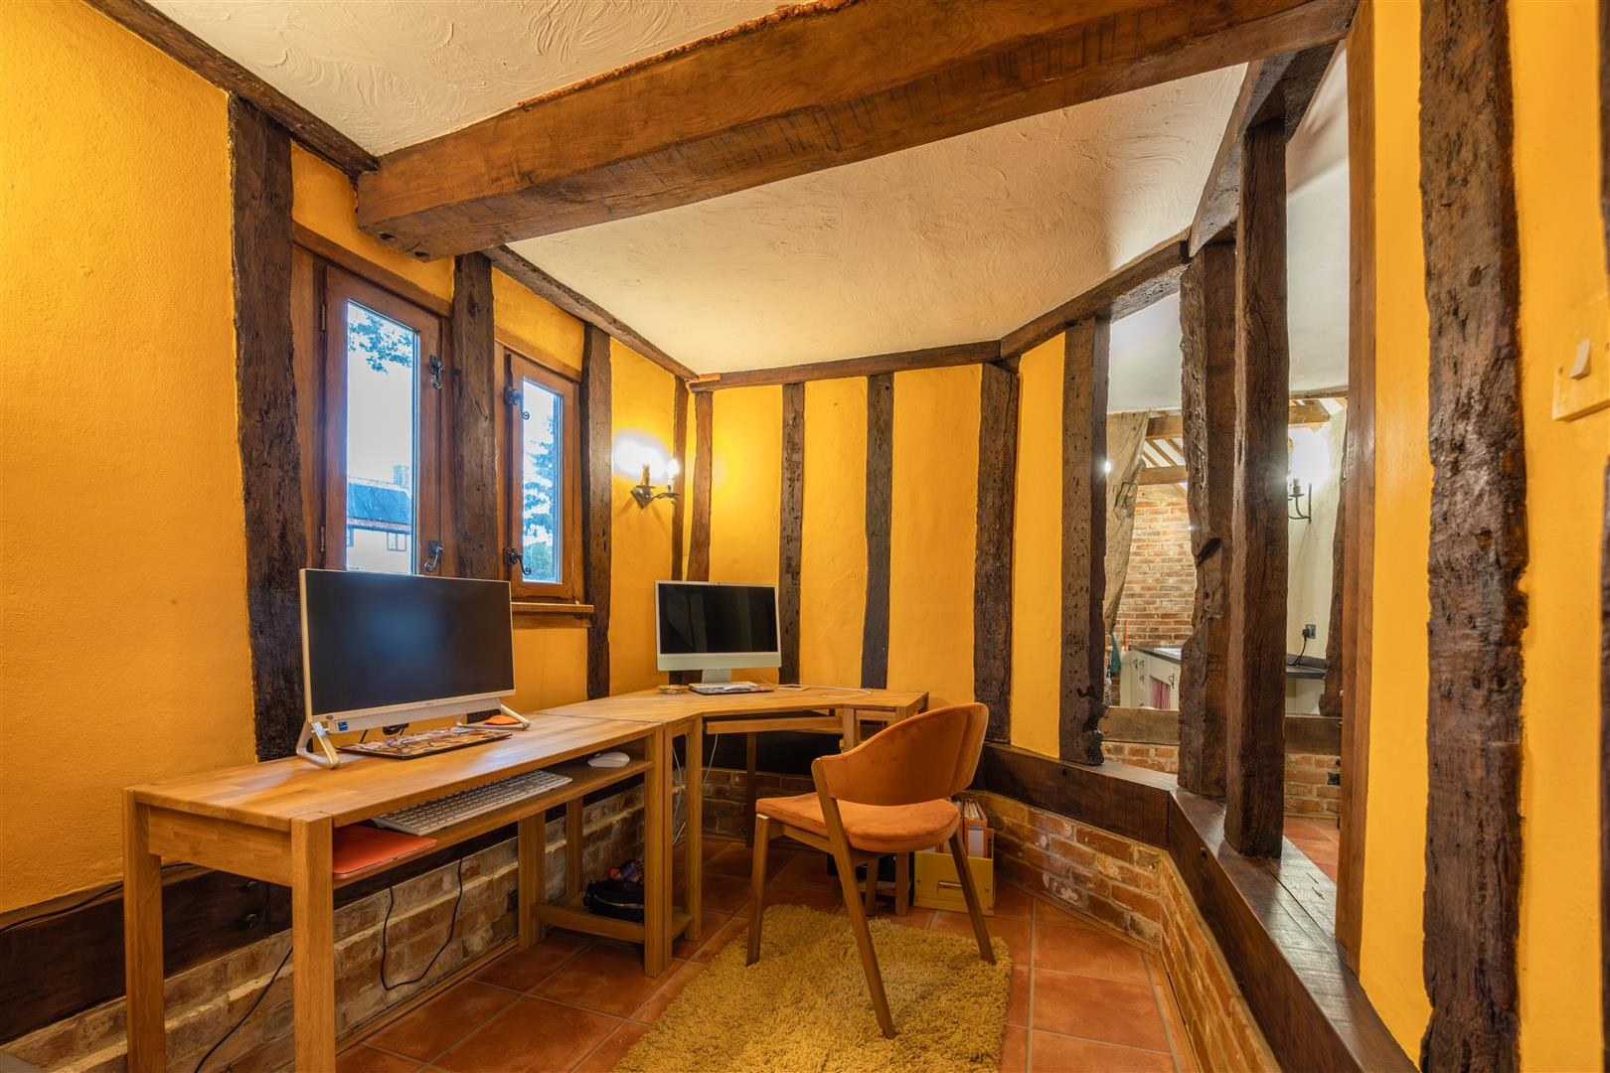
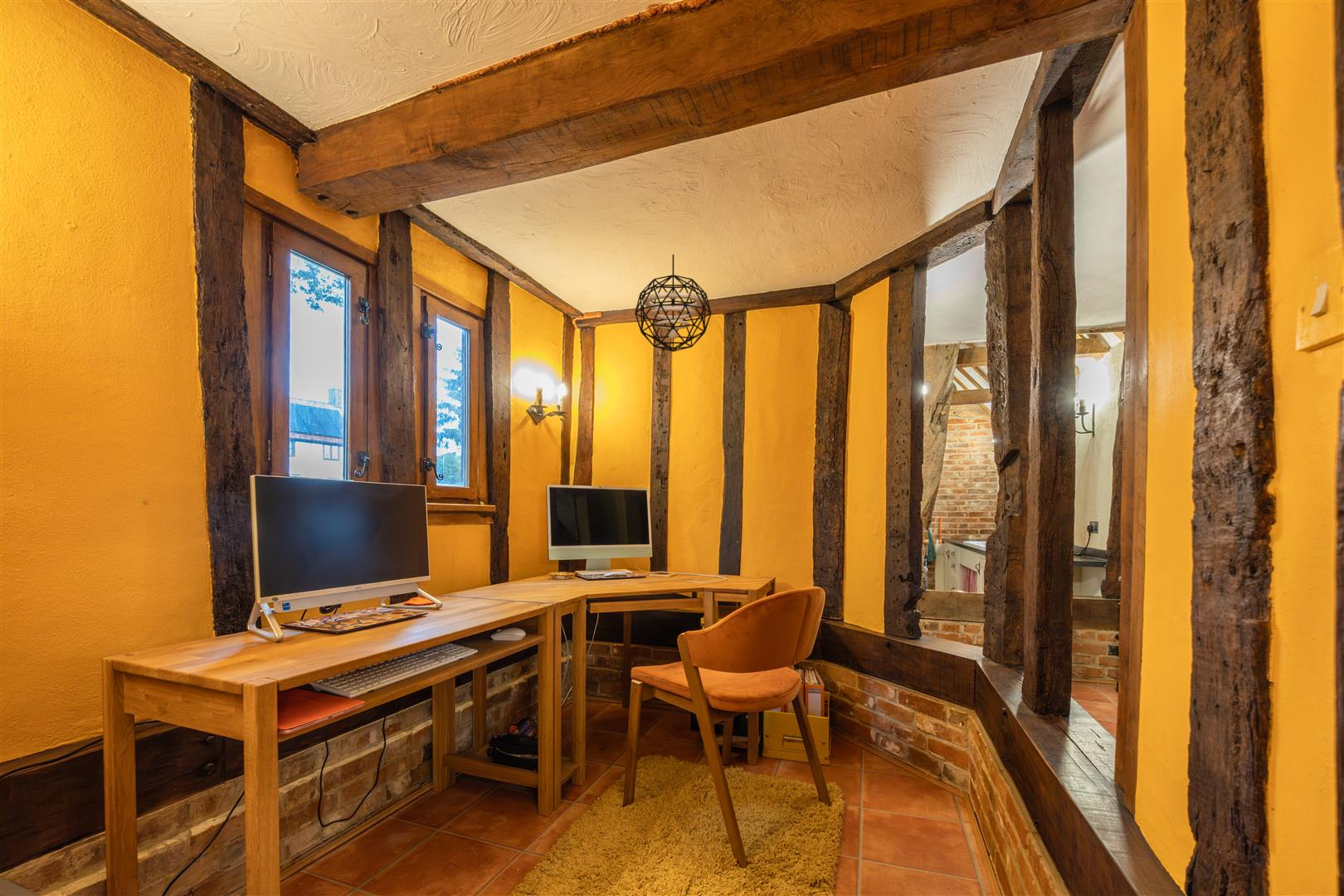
+ pendant light [634,254,712,353]
